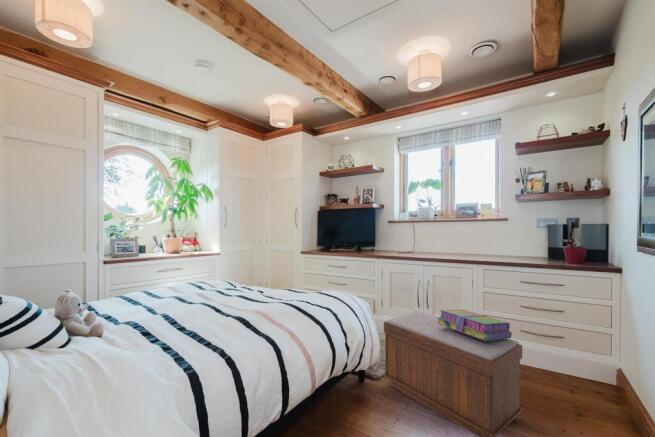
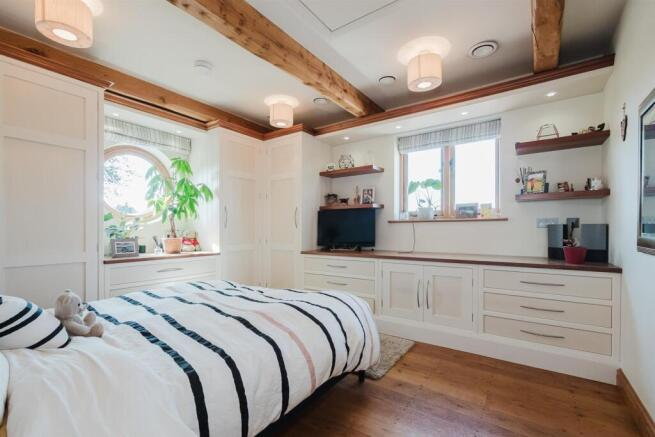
- stack of books [437,309,513,341]
- bench [383,311,523,437]
